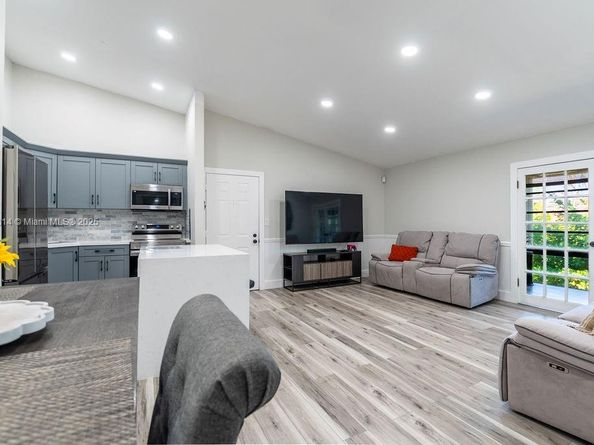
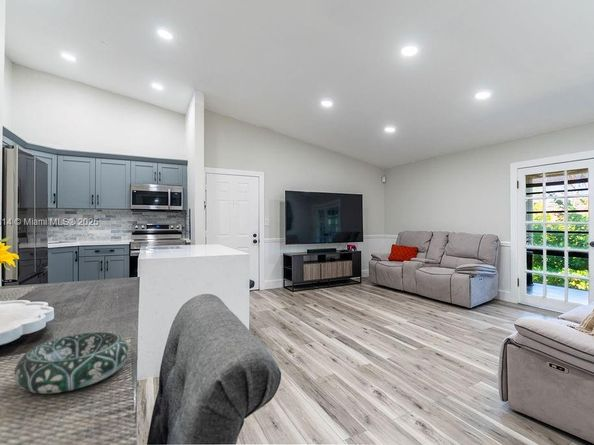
+ decorative bowl [13,331,130,394]
